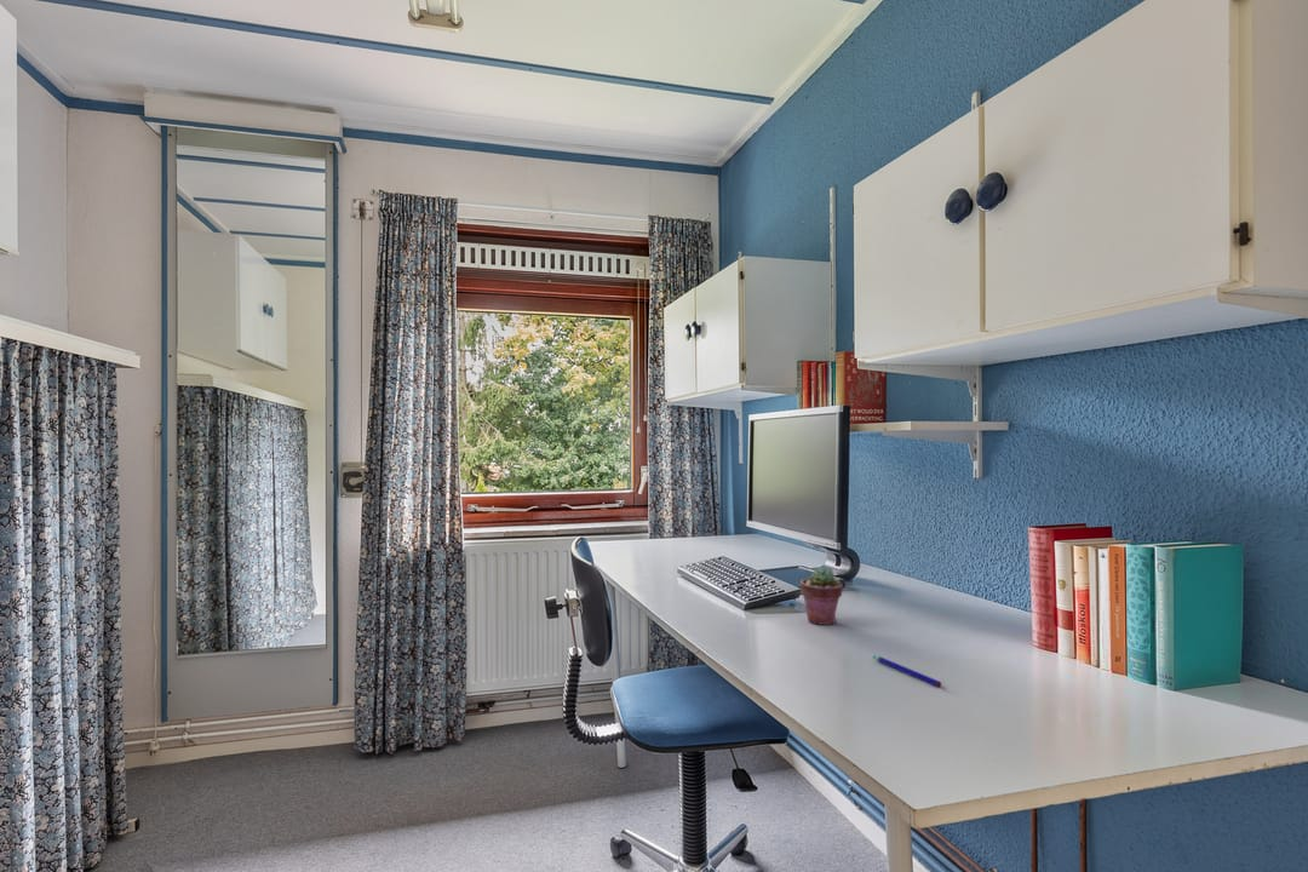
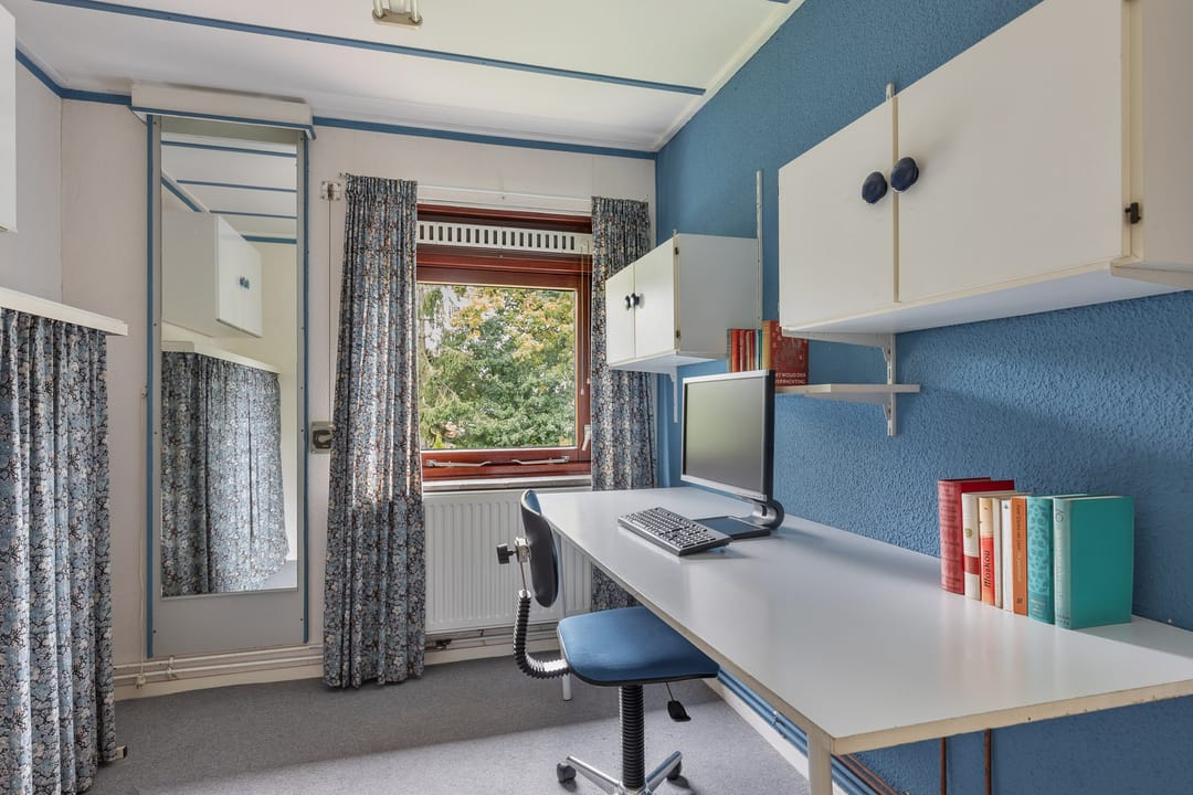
- potted succulent [799,566,844,626]
- pen [872,654,942,688]
